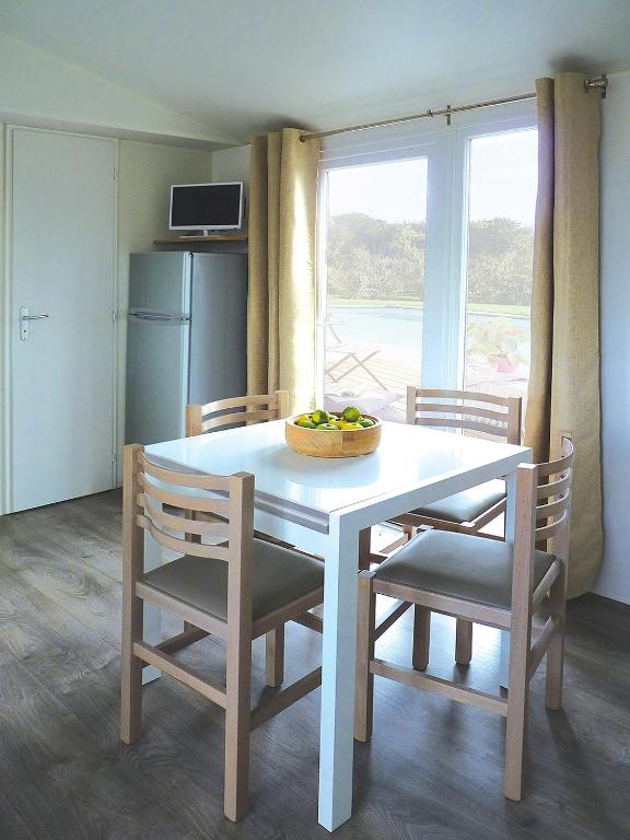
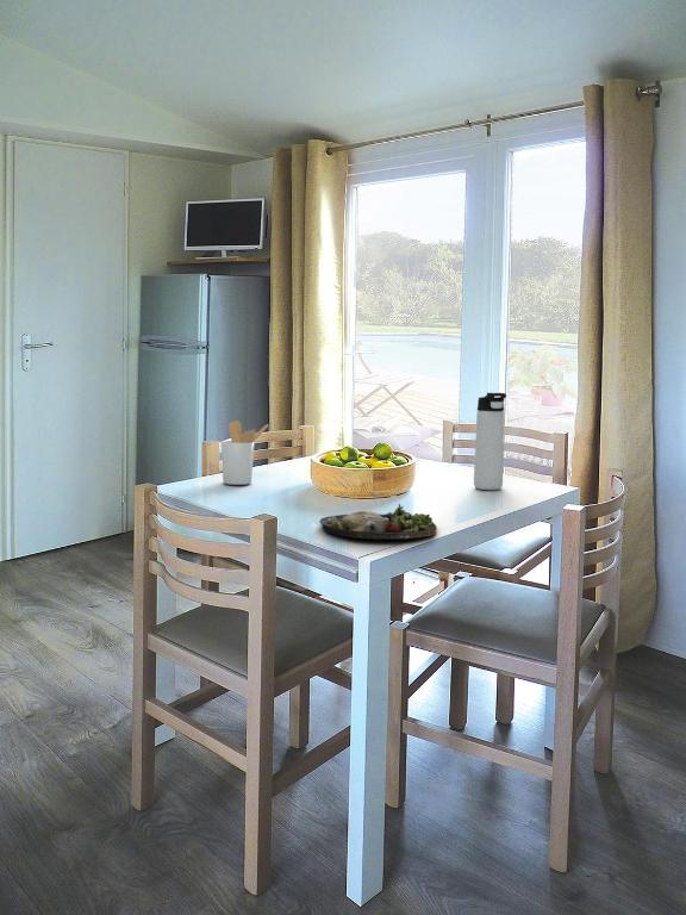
+ utensil holder [220,419,269,486]
+ dinner plate [319,503,438,540]
+ thermos bottle [473,392,507,491]
